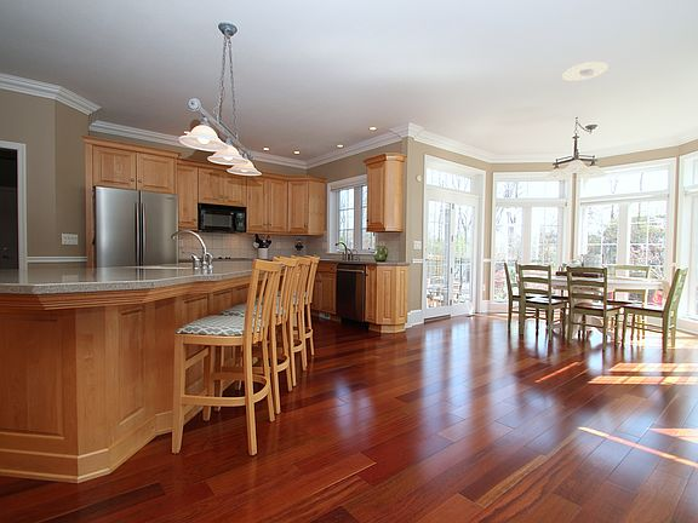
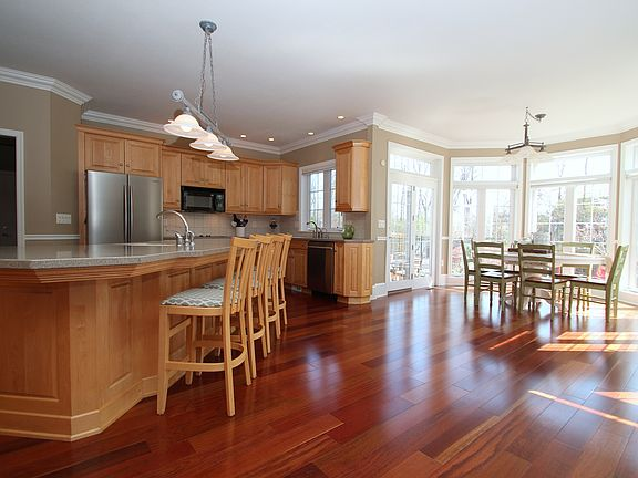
- recessed light [561,61,610,82]
